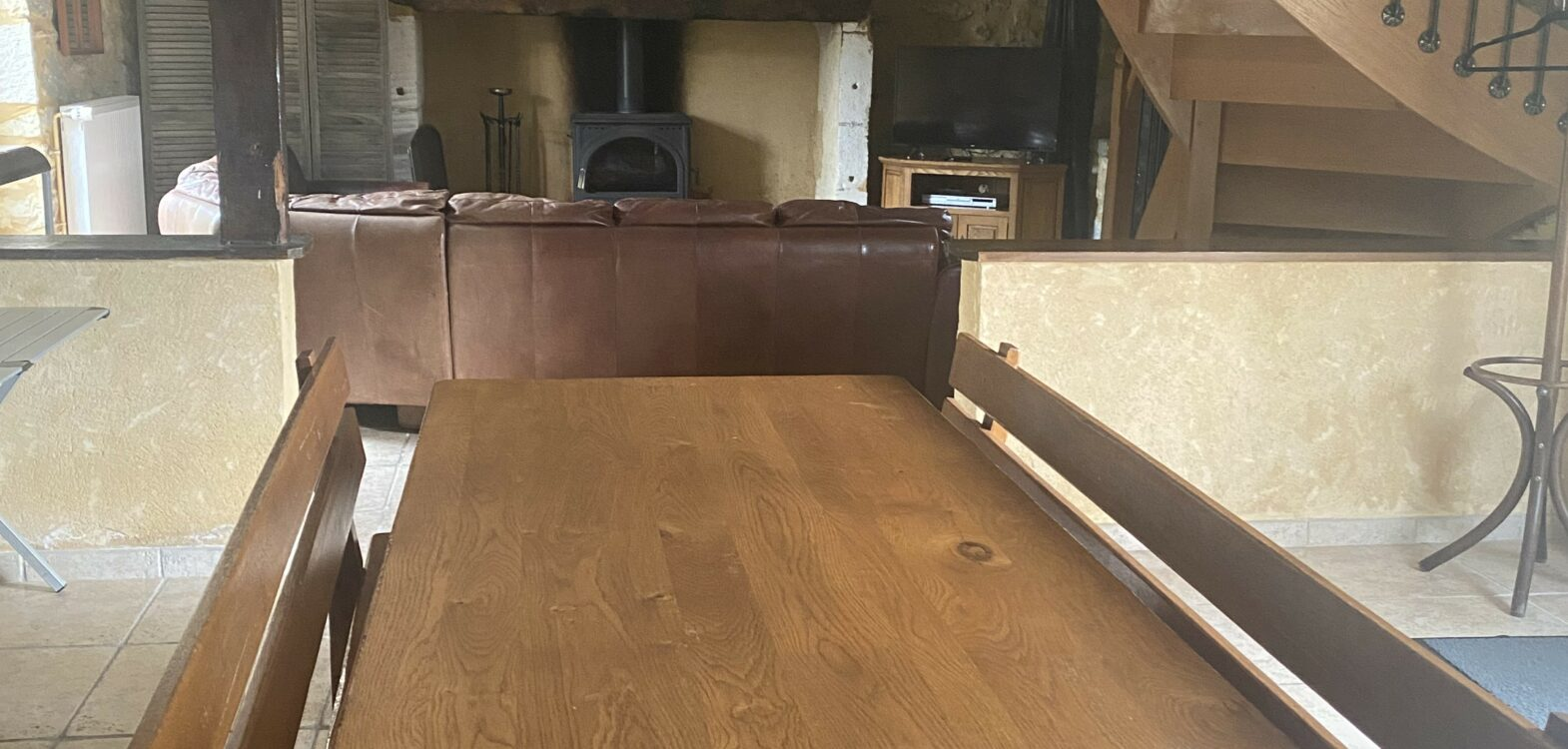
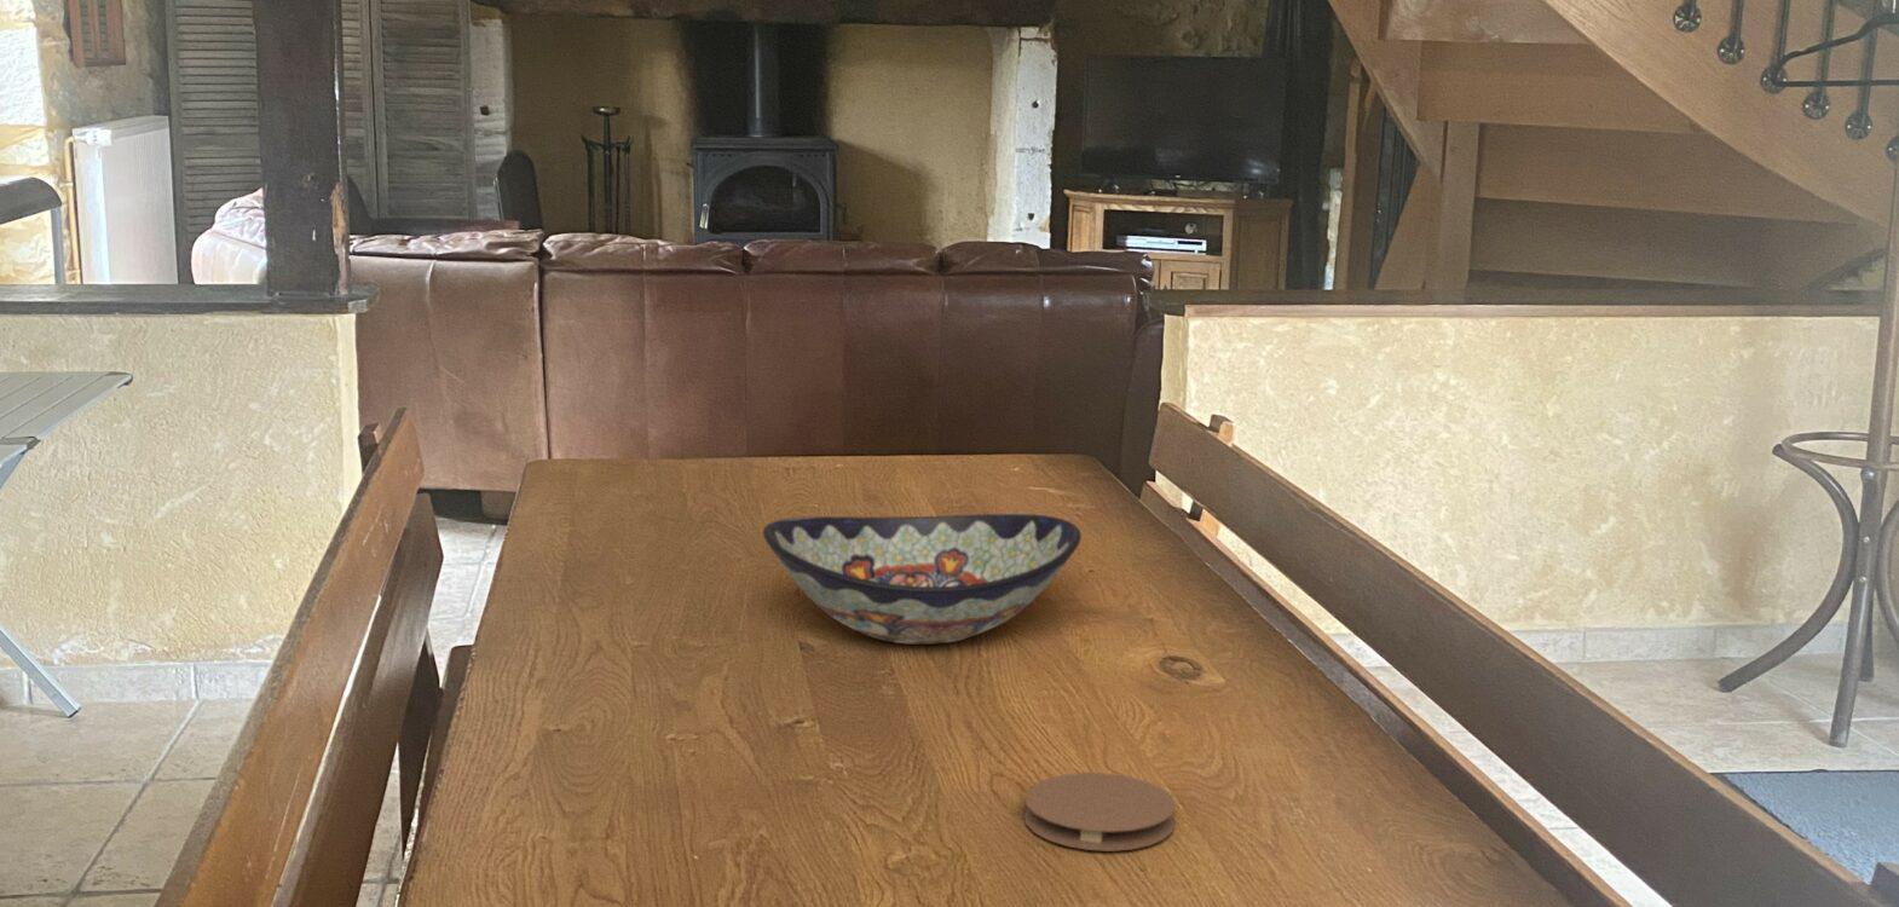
+ coaster [1023,771,1177,853]
+ decorative bowl [762,512,1083,645]
